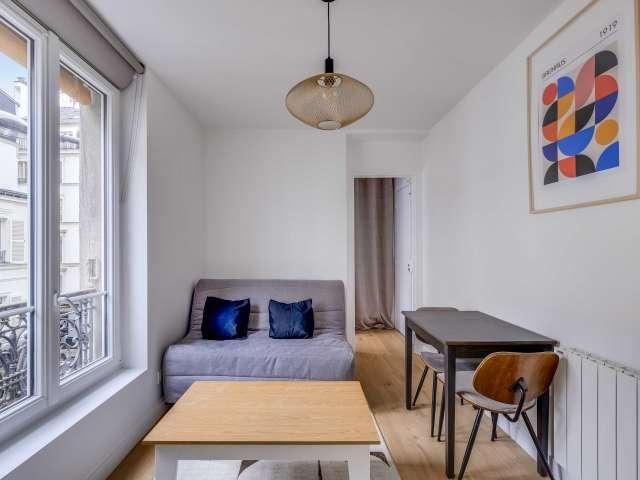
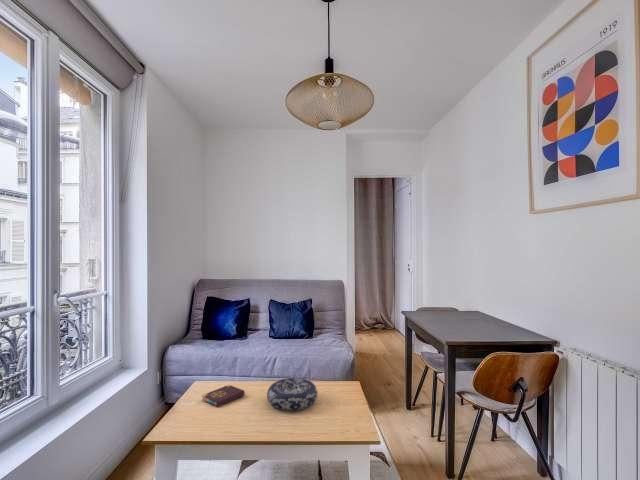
+ book [200,383,246,408]
+ decorative bowl [266,377,319,412]
